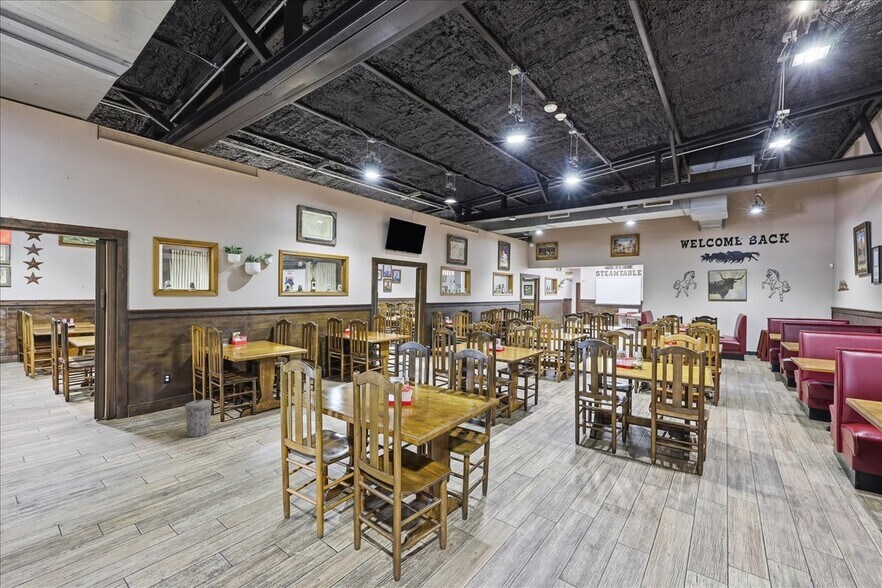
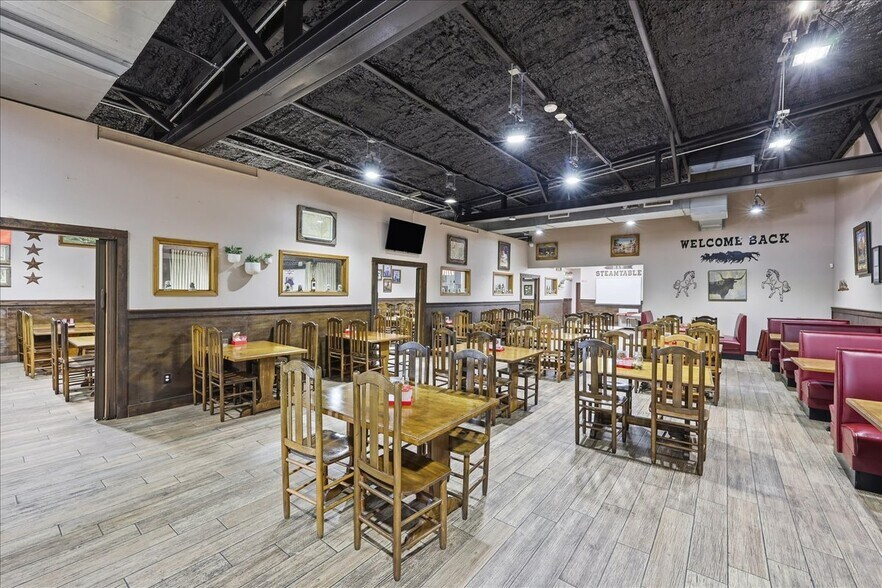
- trash can [184,399,213,438]
